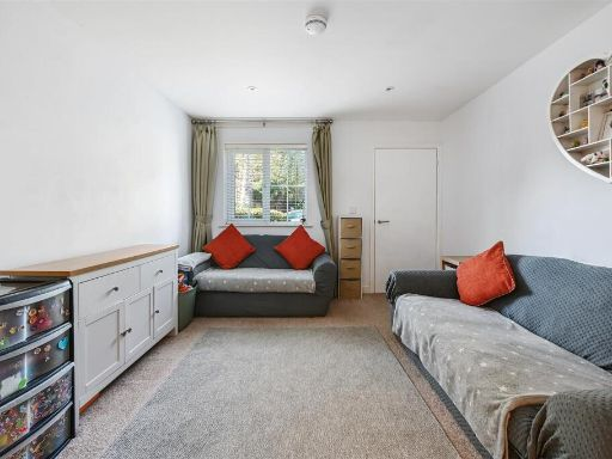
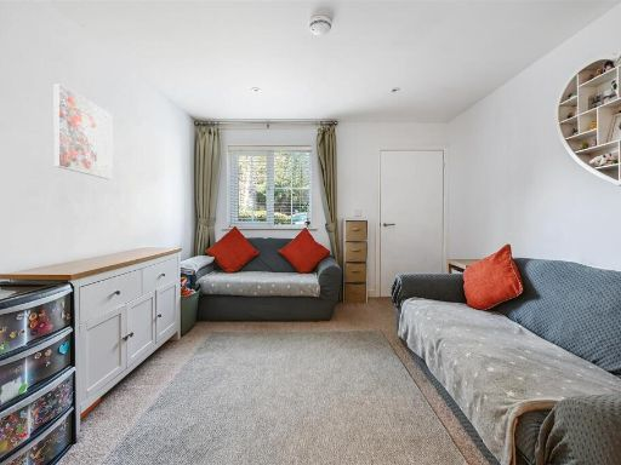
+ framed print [52,82,113,180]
